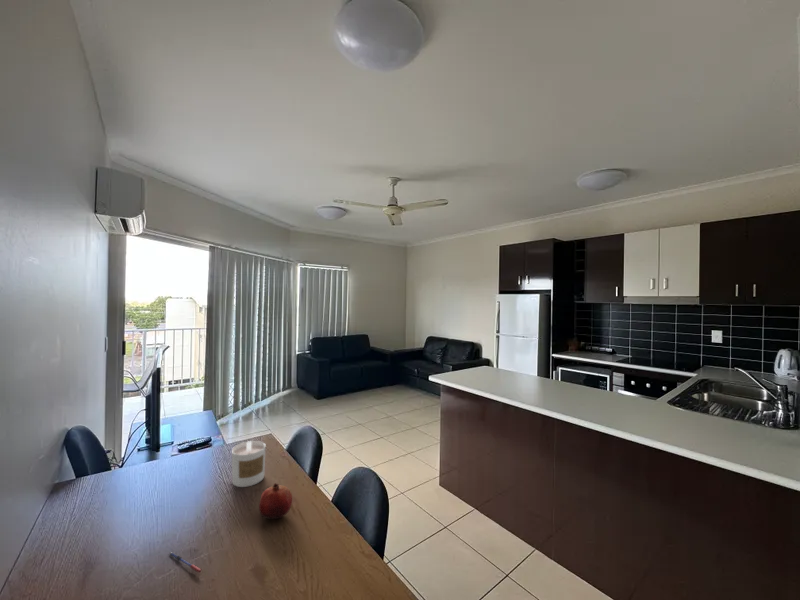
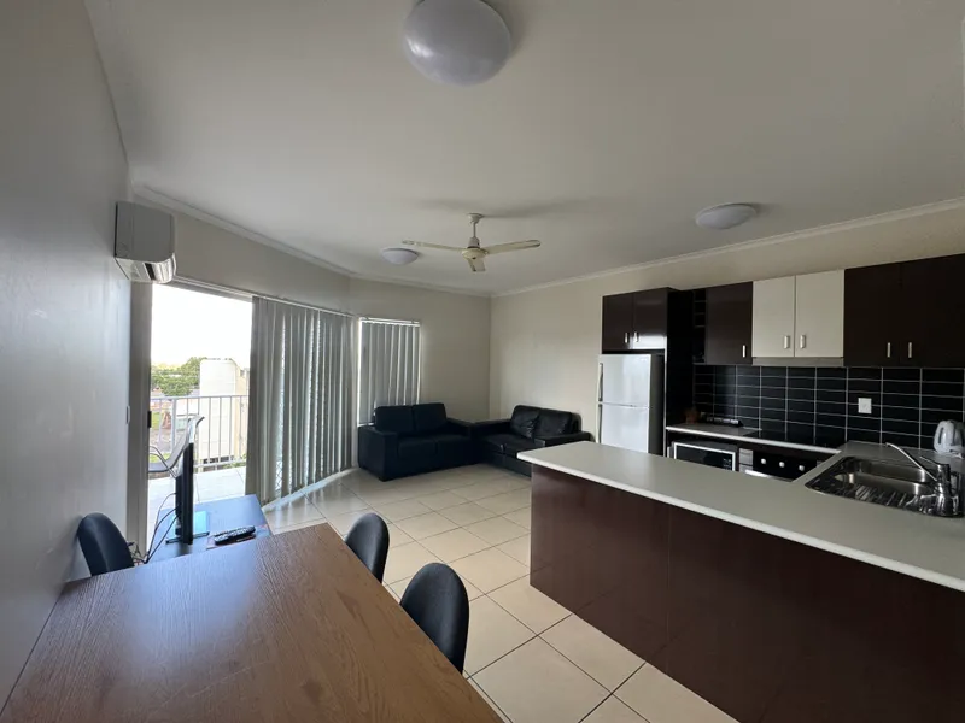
- fruit [258,482,293,520]
- pen [168,551,202,574]
- candle [231,440,267,488]
